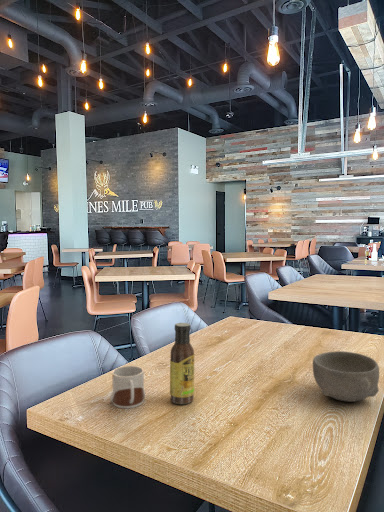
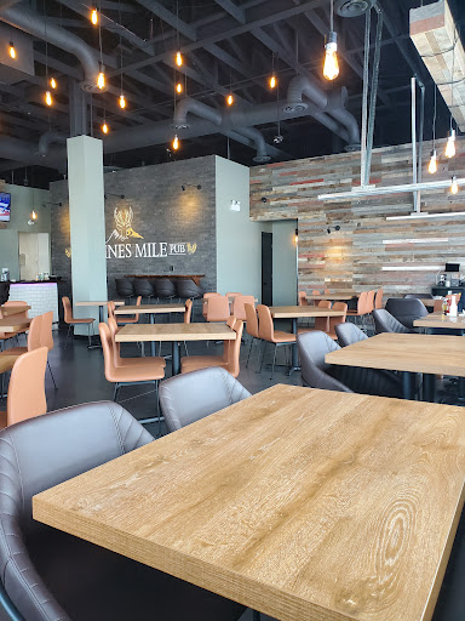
- sauce bottle [169,322,195,405]
- bowl [312,350,380,403]
- mug [109,365,146,409]
